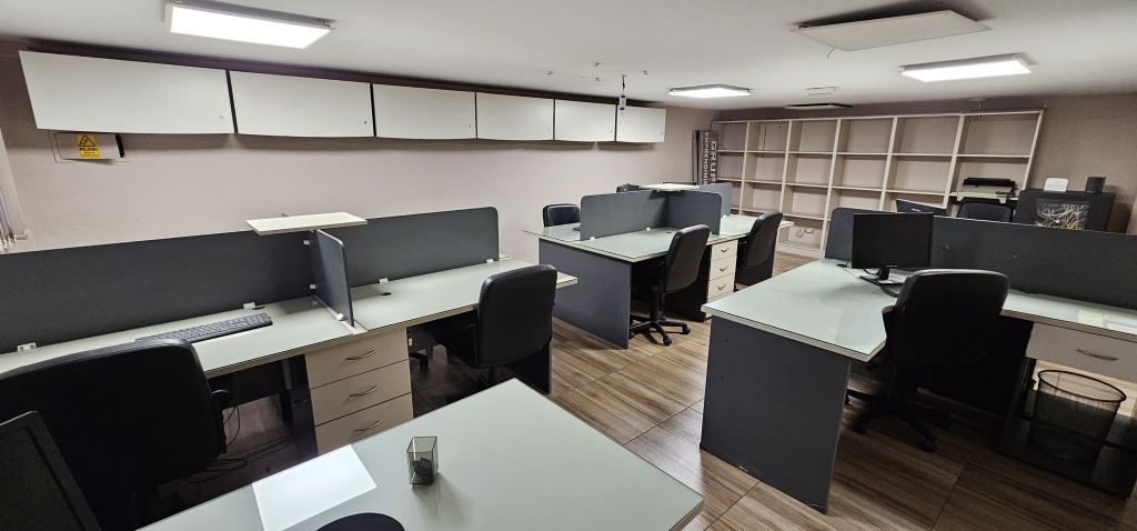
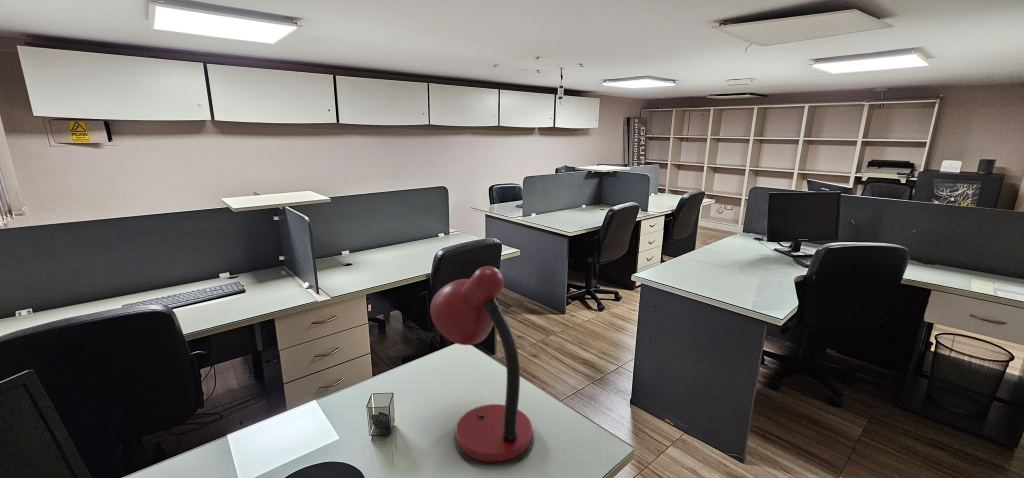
+ desk lamp [429,265,535,467]
